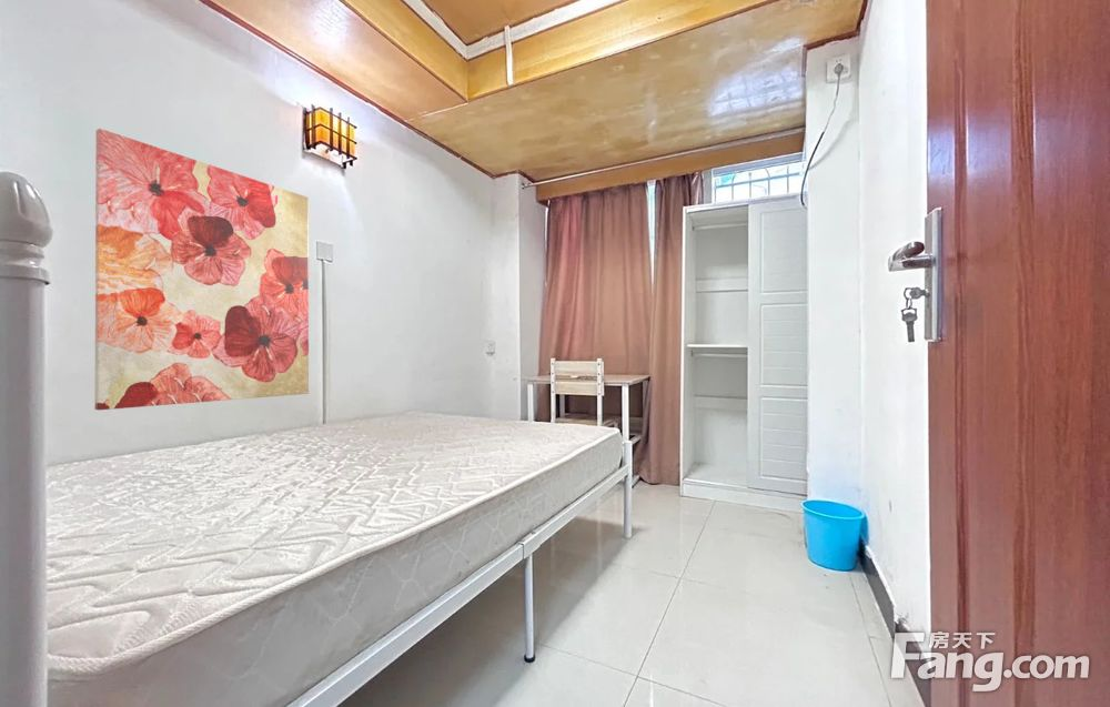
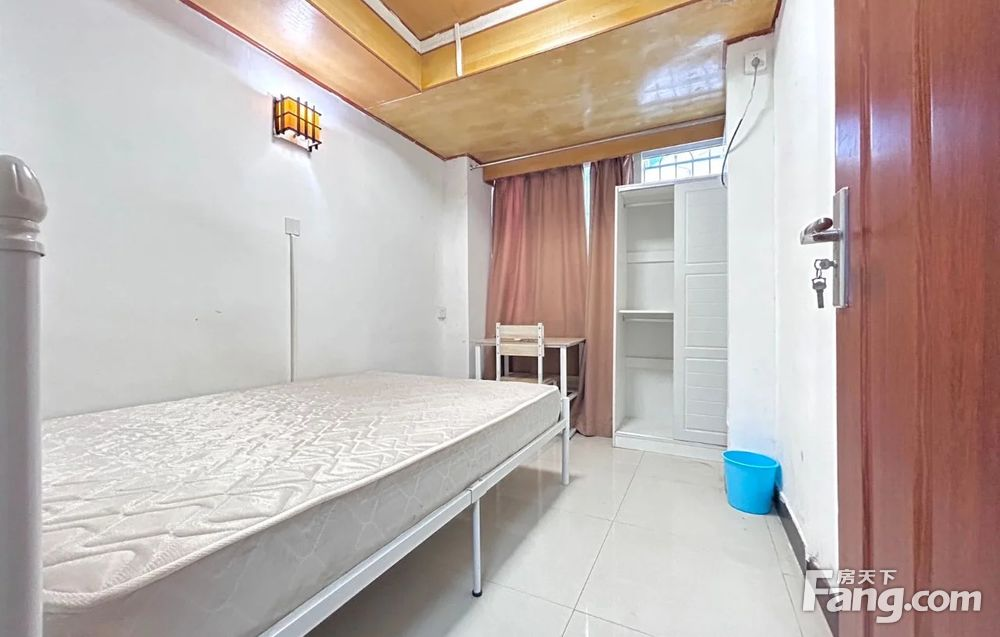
- wall art [93,128,310,411]
